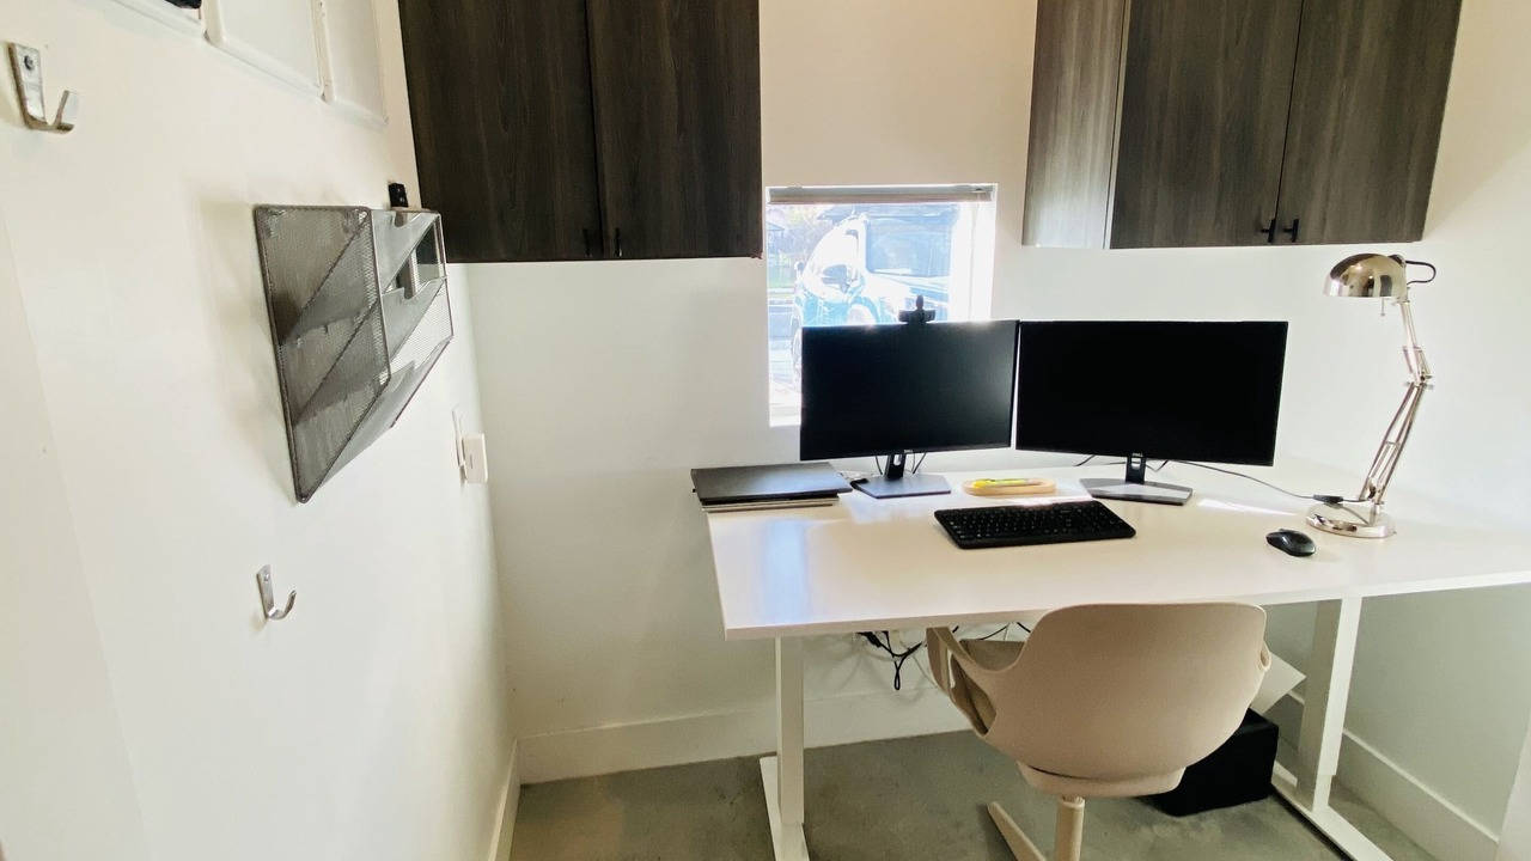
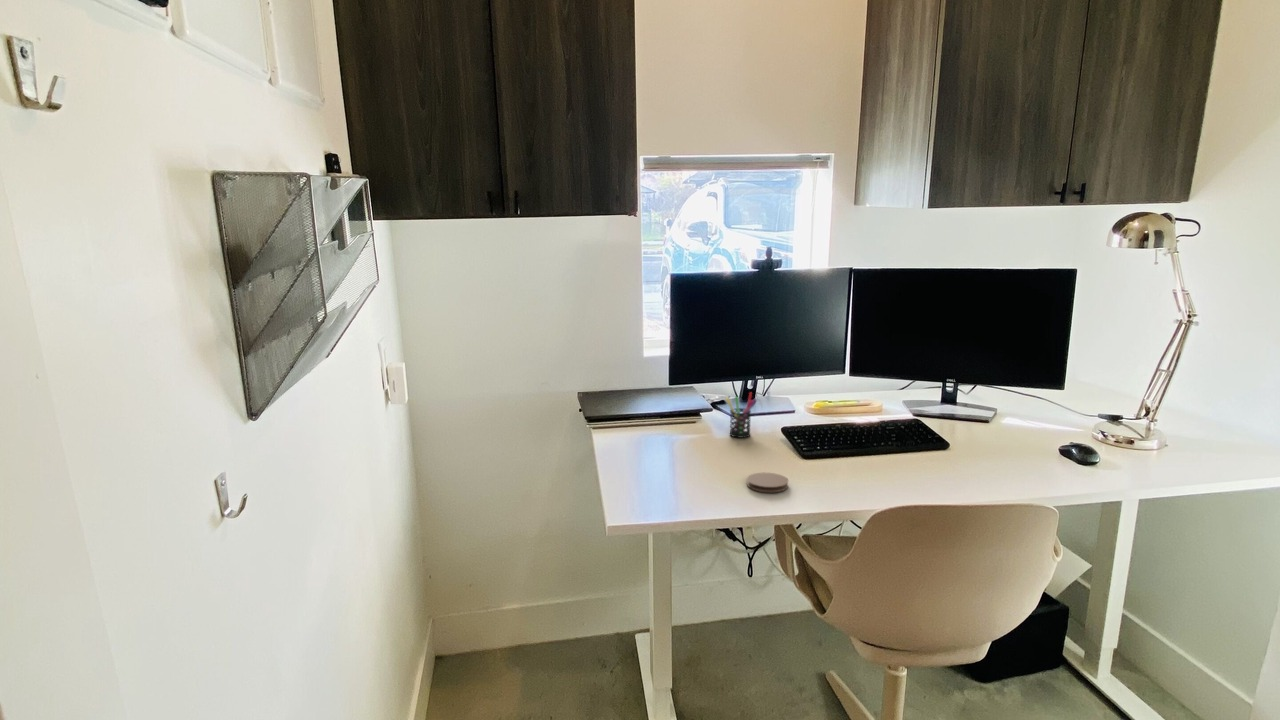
+ coaster [746,472,789,493]
+ pen holder [725,391,758,439]
